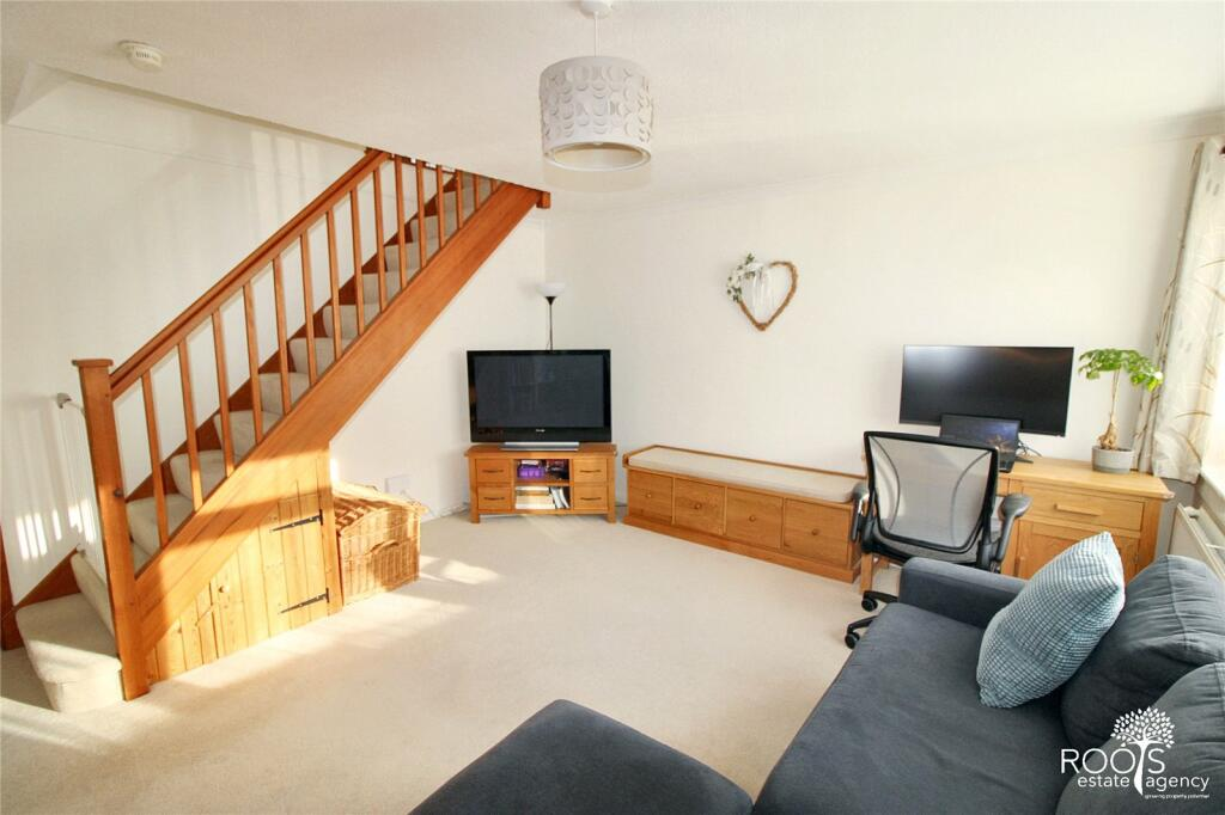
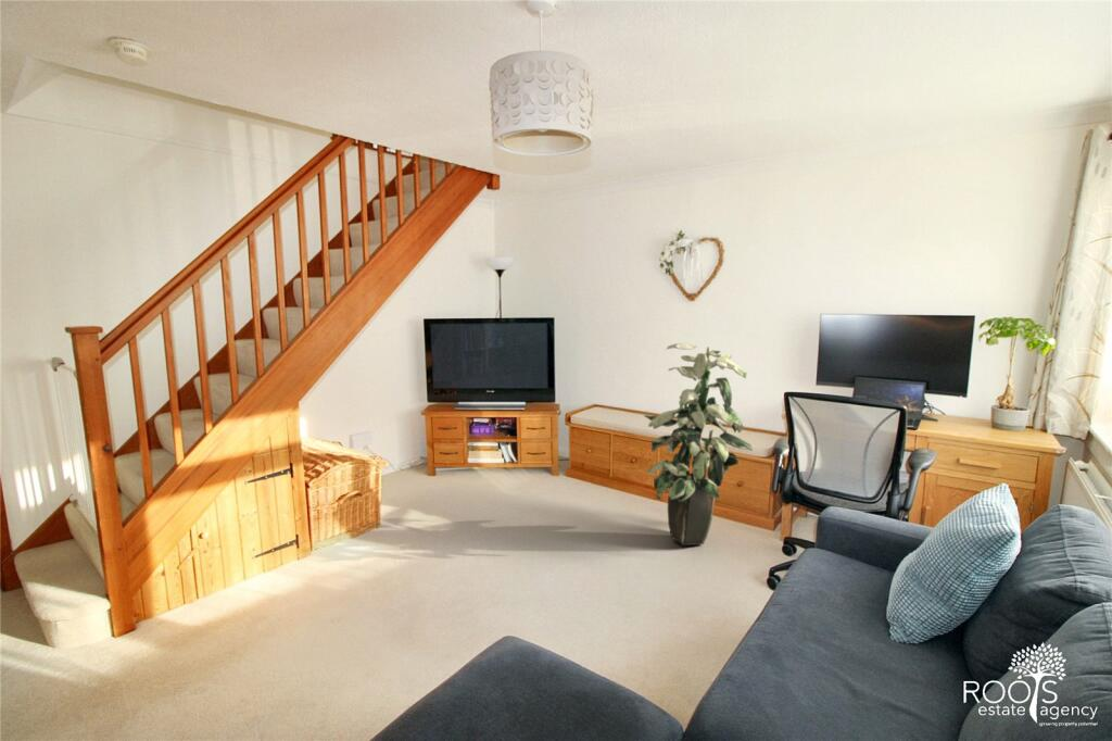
+ indoor plant [643,342,754,547]
